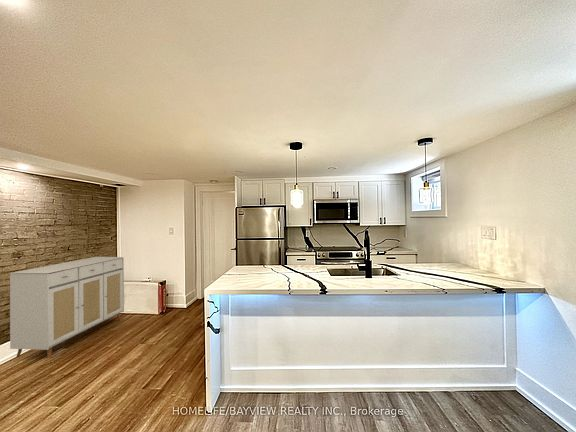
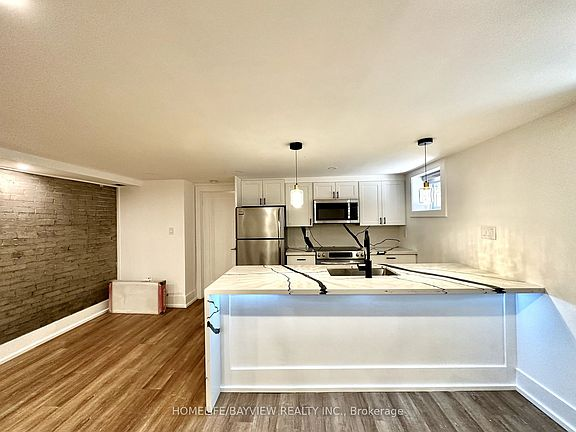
- sideboard [9,256,125,359]
